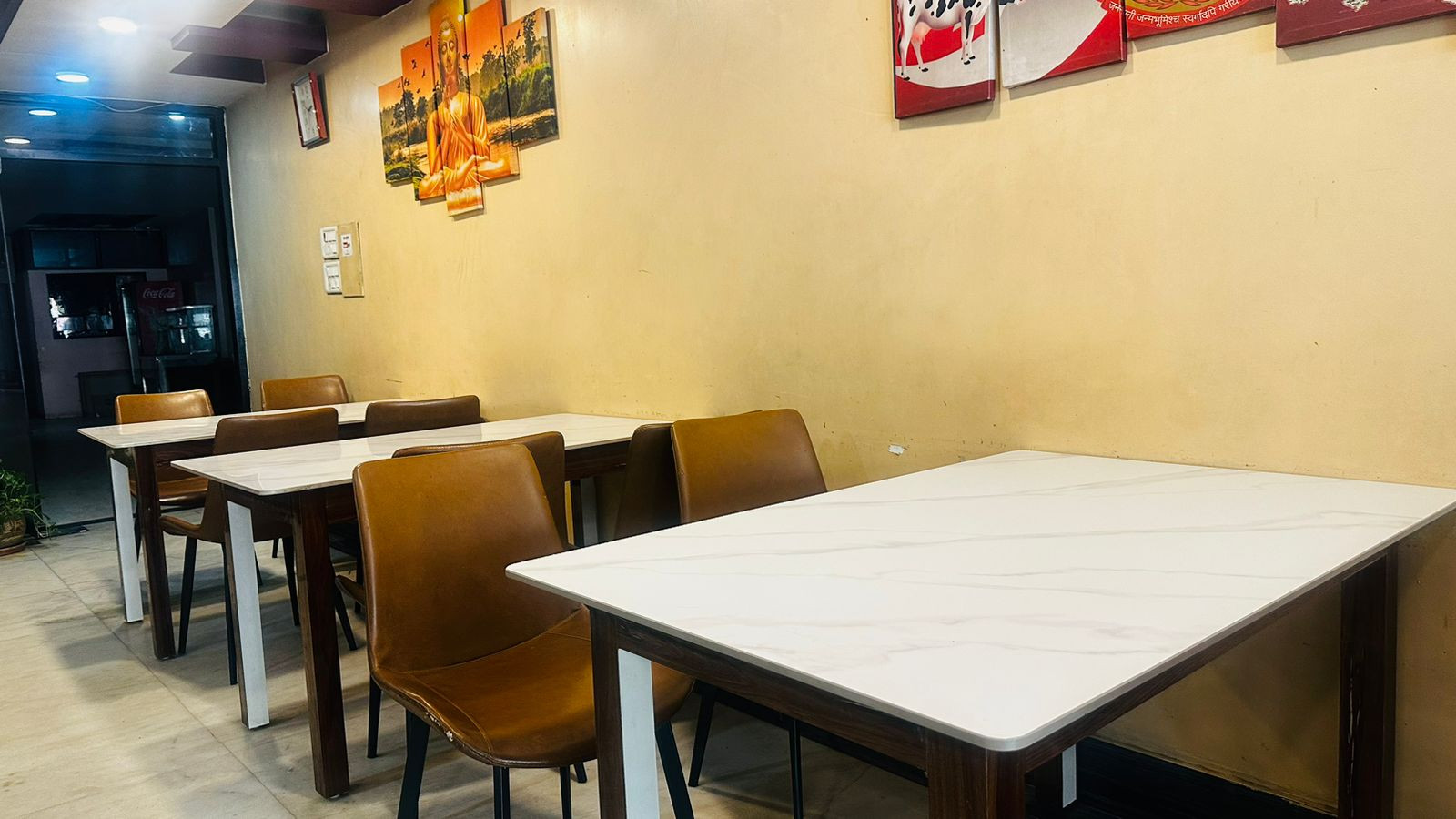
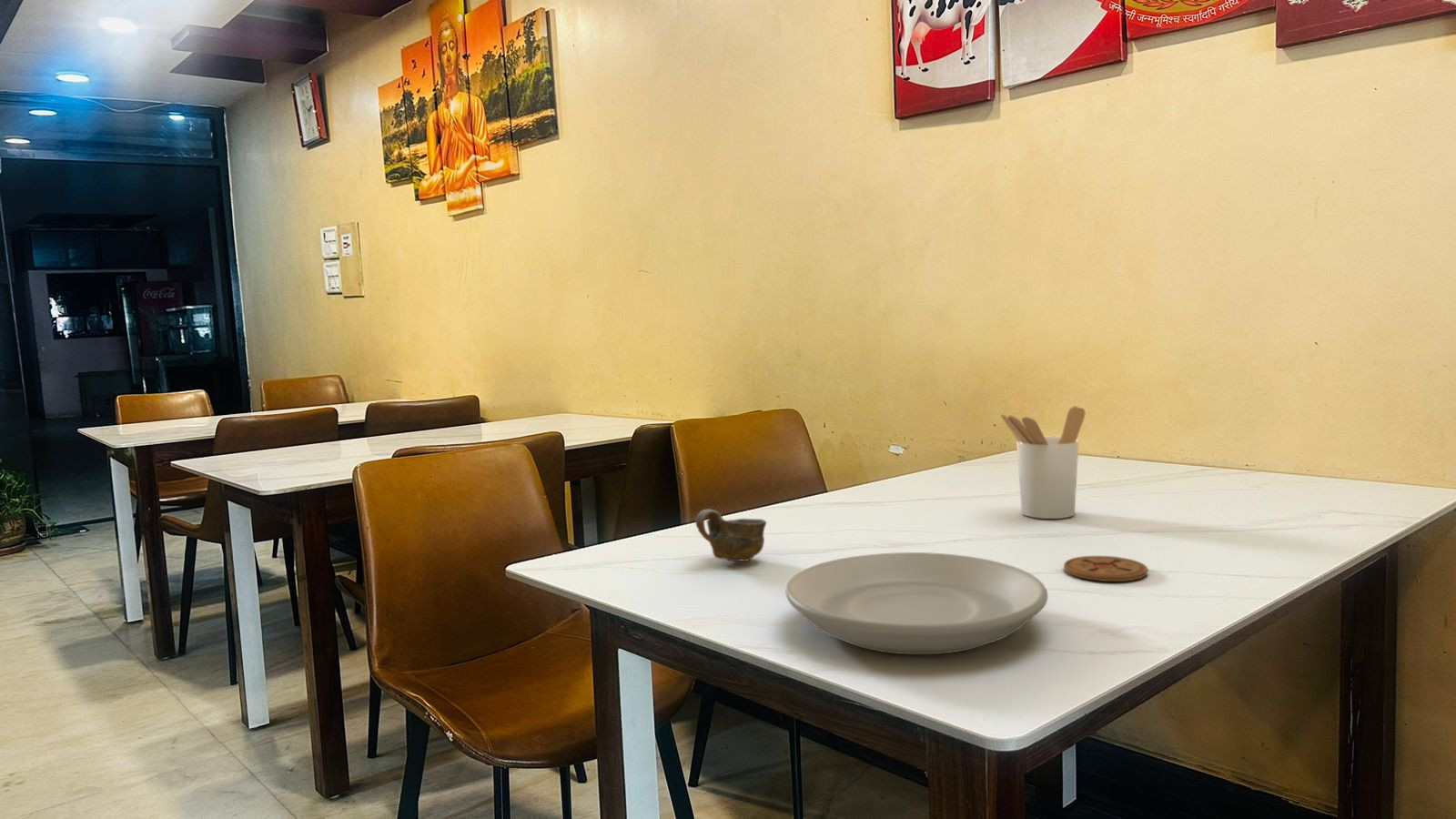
+ plate [784,551,1049,655]
+ utensil holder [1000,405,1087,520]
+ cup [694,508,767,562]
+ coaster [1063,555,1148,582]
